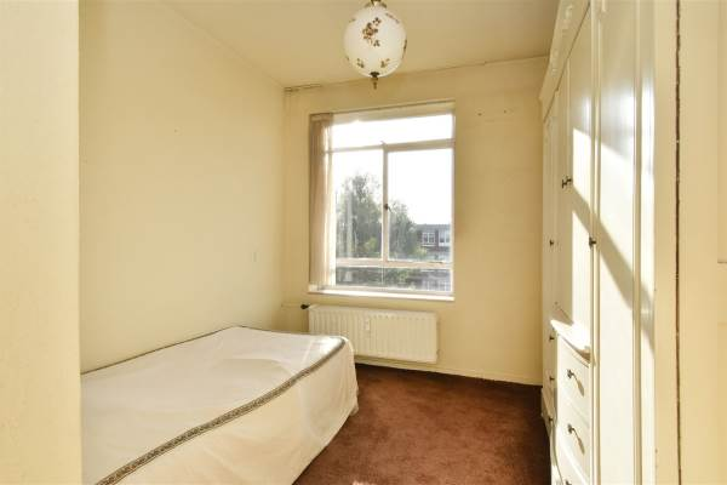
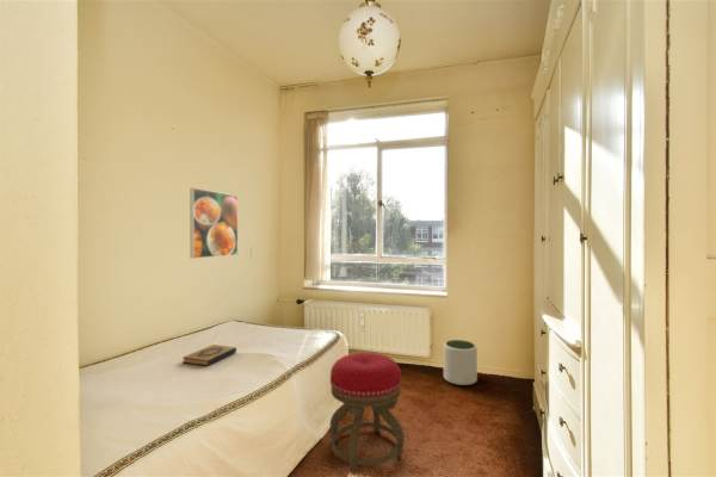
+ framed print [189,187,239,260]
+ stool [329,352,406,472]
+ plant pot [443,339,479,386]
+ hardback book [181,343,237,367]
